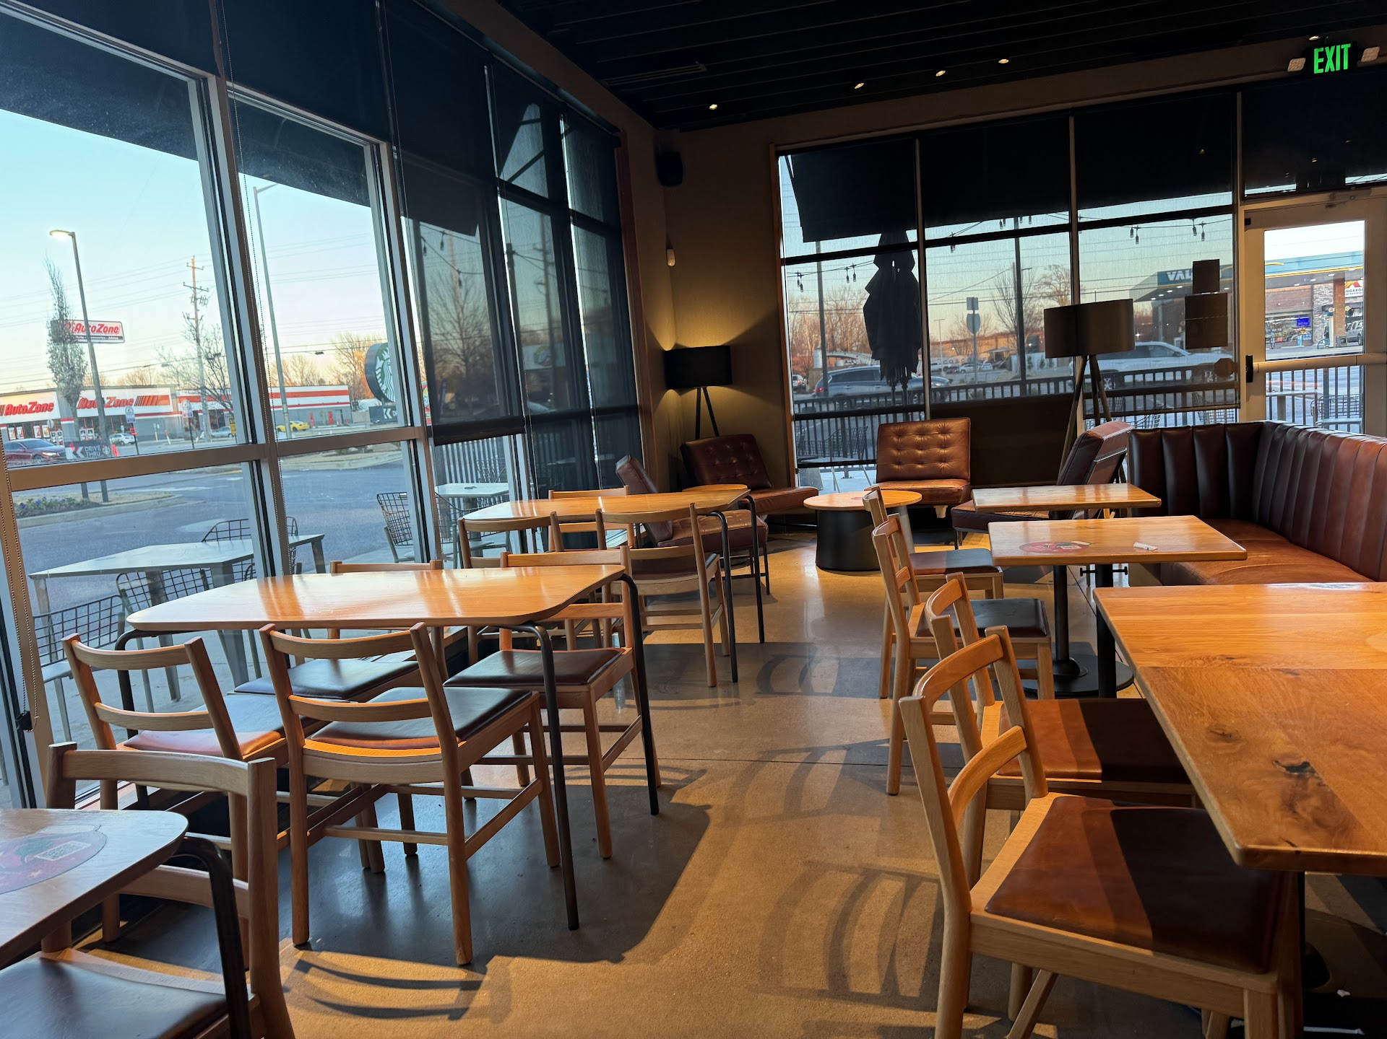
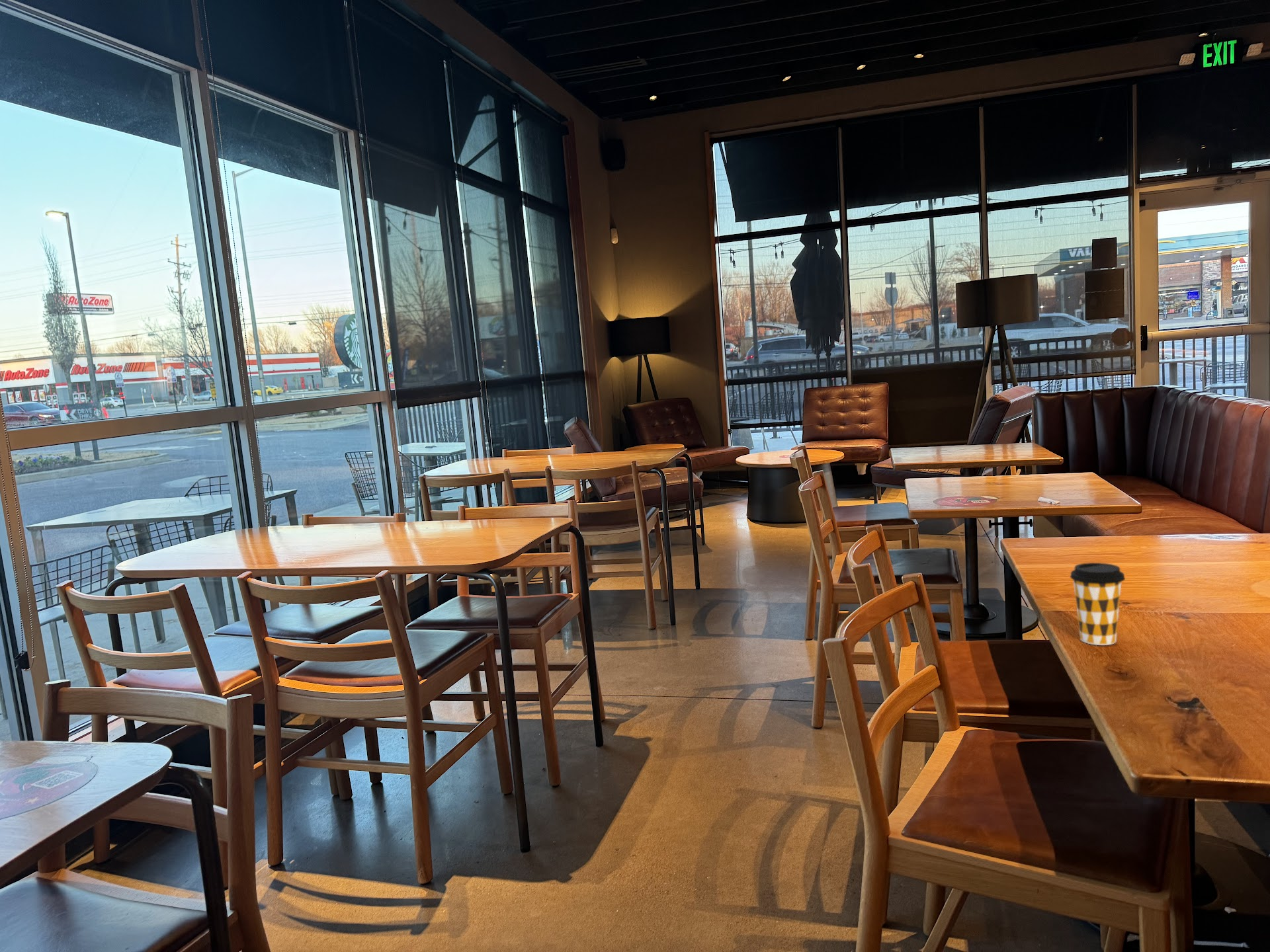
+ coffee cup [1070,562,1126,646]
